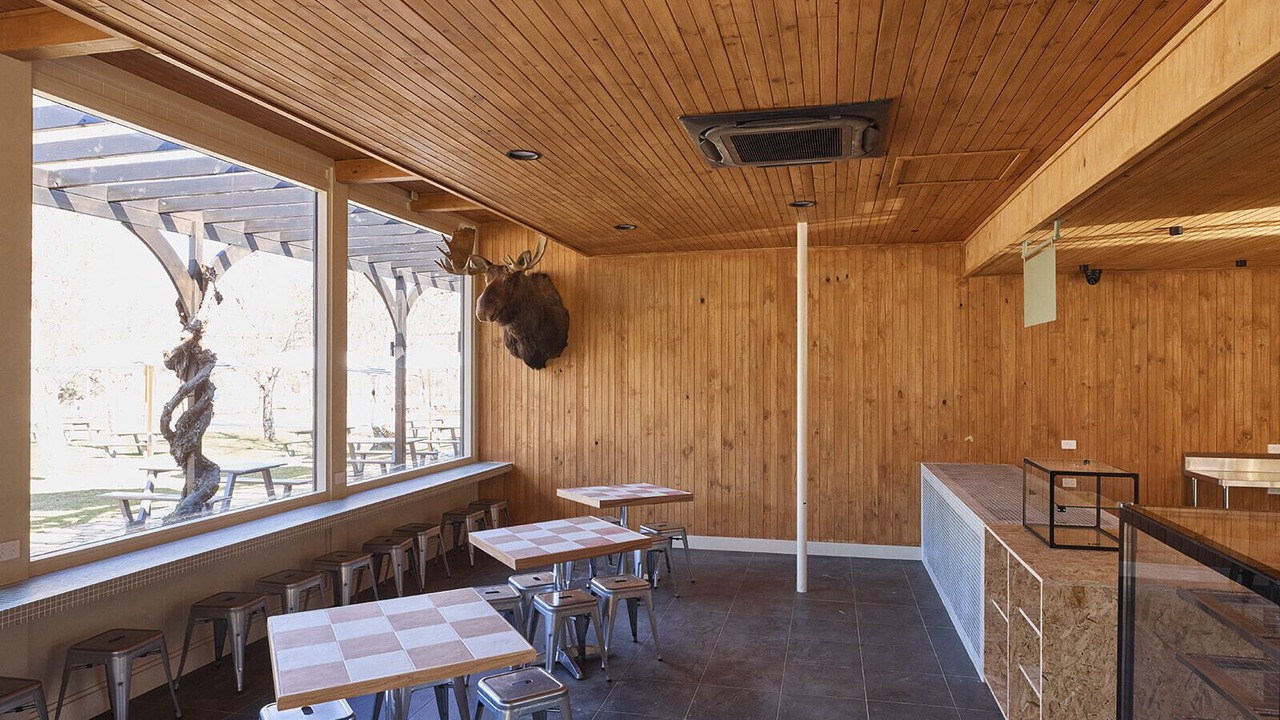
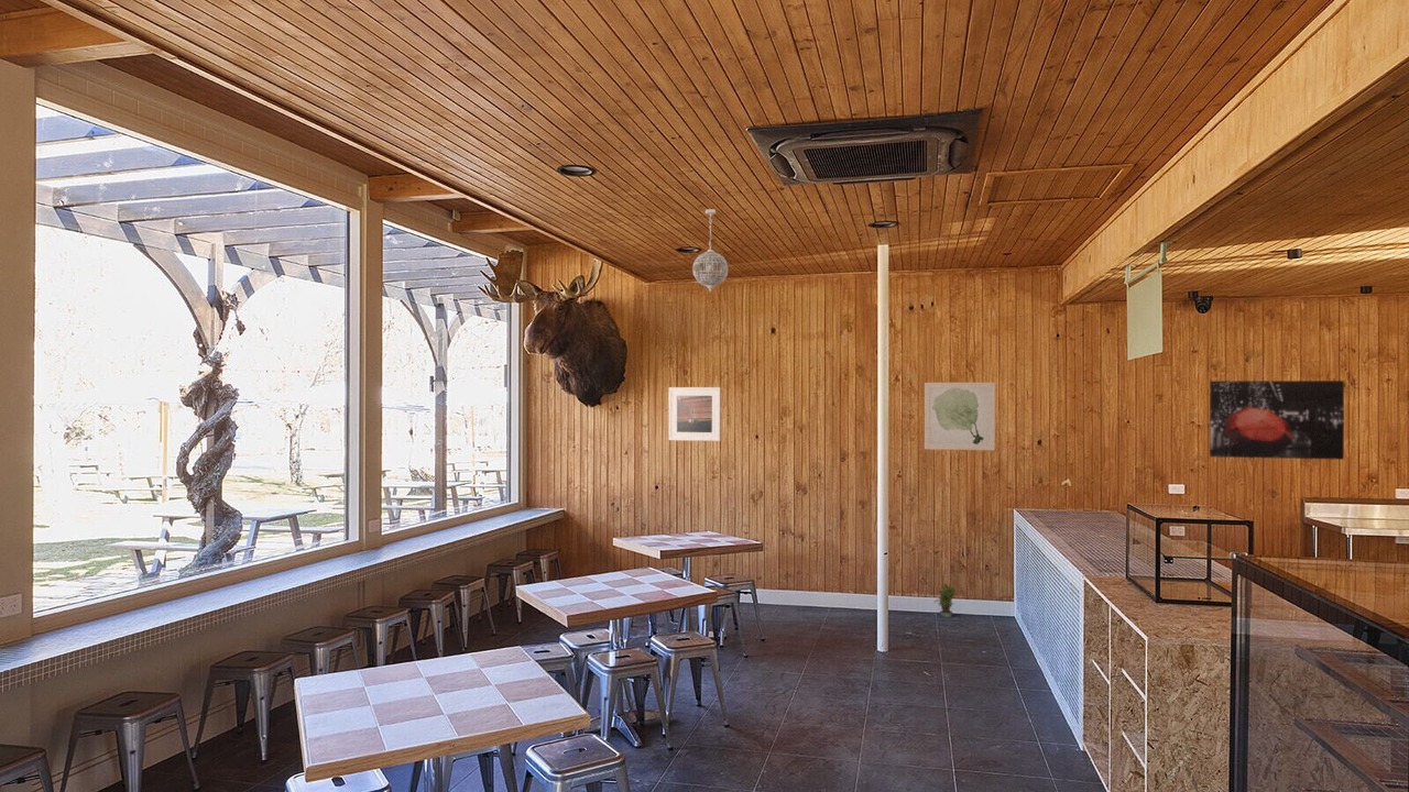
+ potted plant [935,582,958,618]
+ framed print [668,386,722,442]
+ pendant light [691,208,730,293]
+ wall art [924,382,996,451]
+ wall art [1209,380,1345,461]
